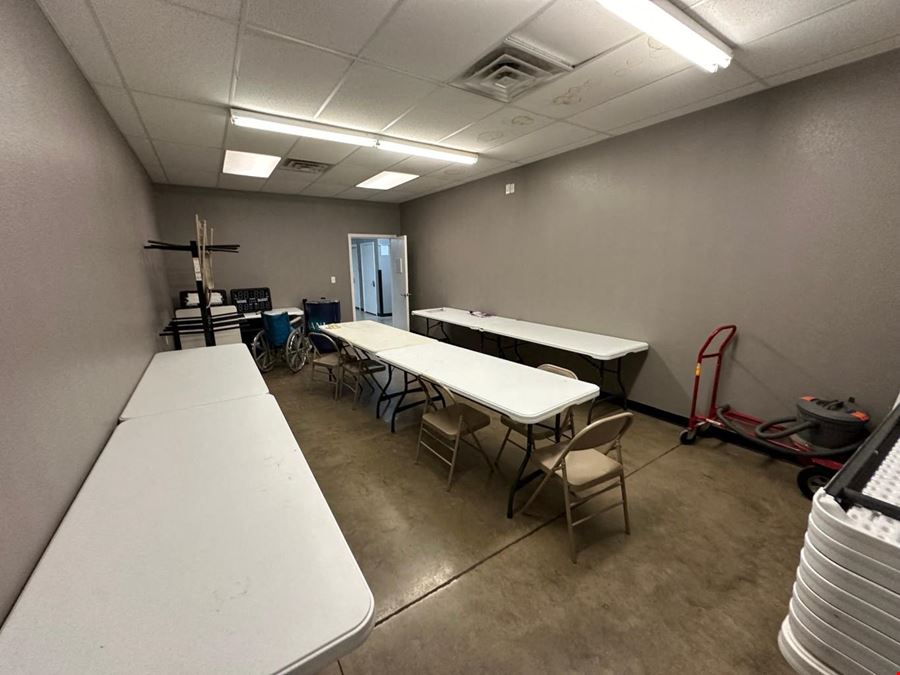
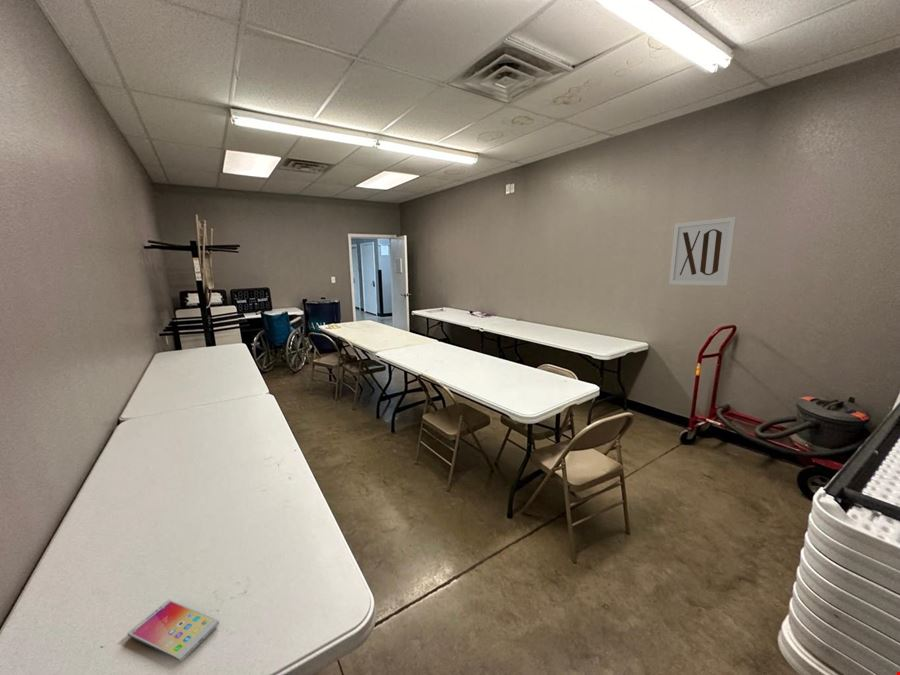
+ wall art [668,216,737,287]
+ smartphone [126,598,220,662]
